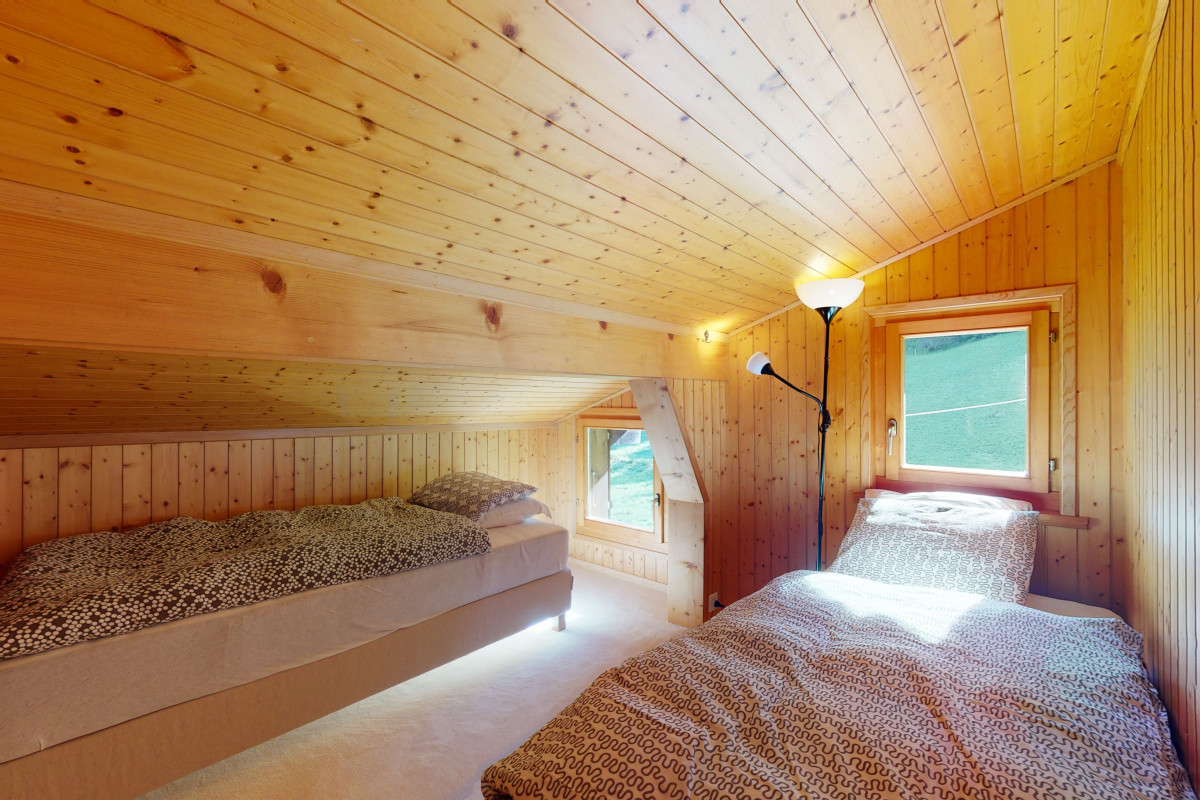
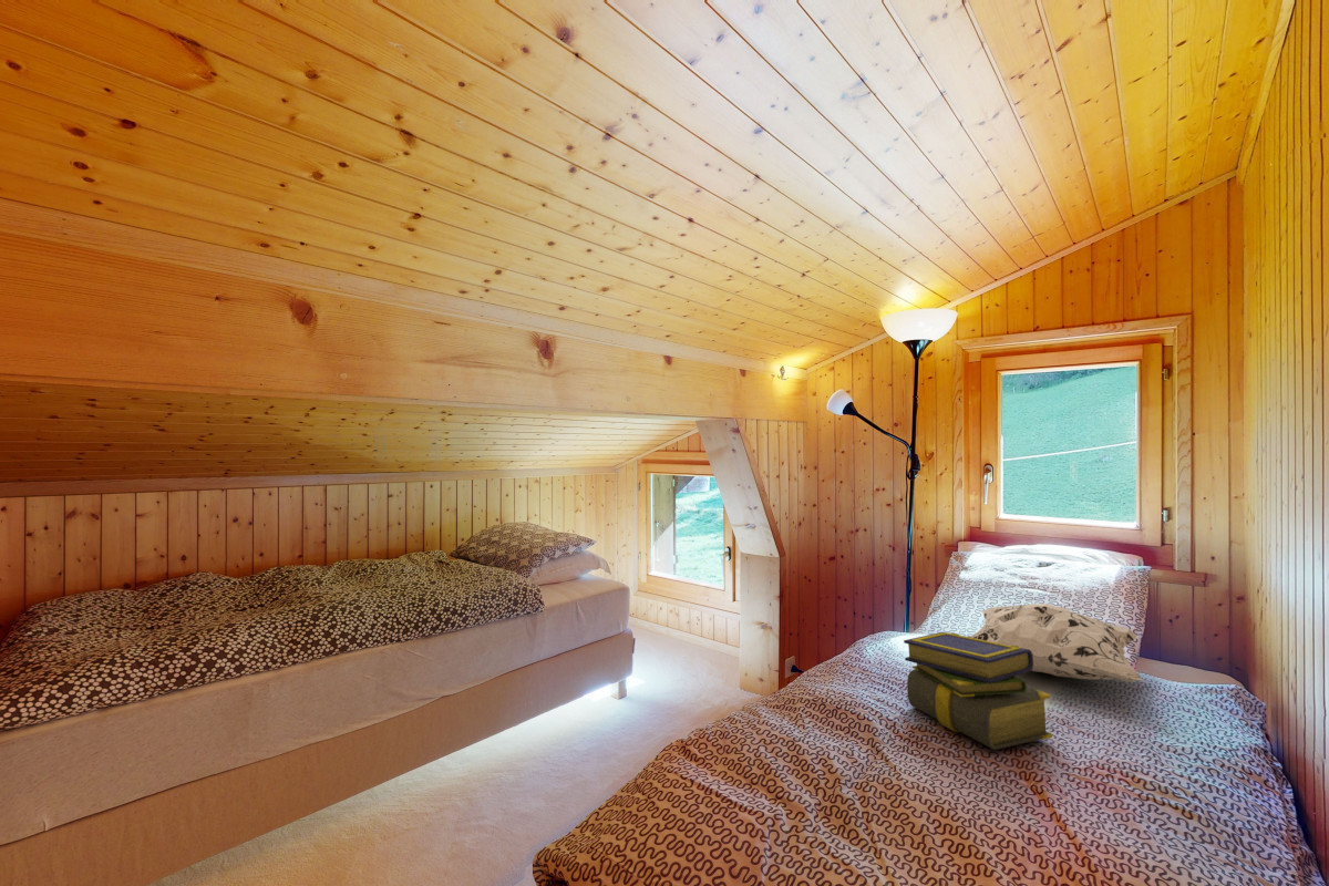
+ decorative pillow [962,602,1143,683]
+ stack of books [903,631,1053,751]
